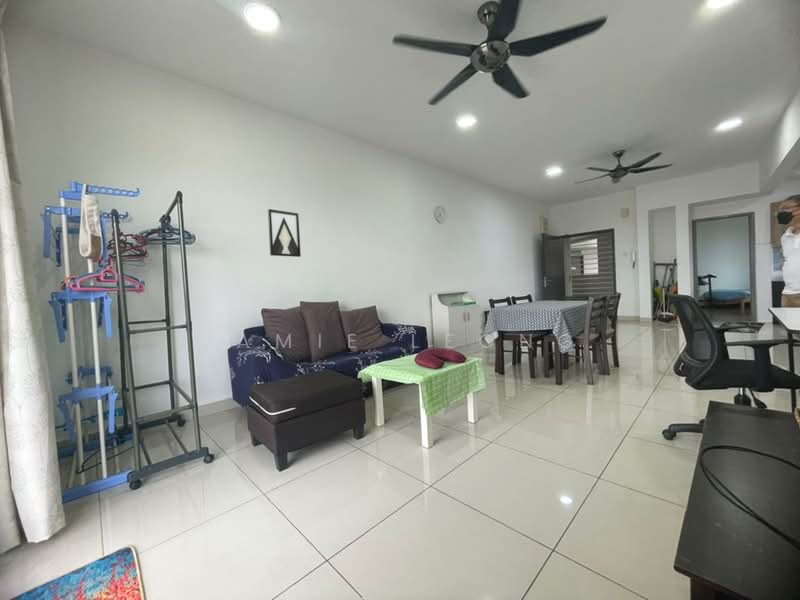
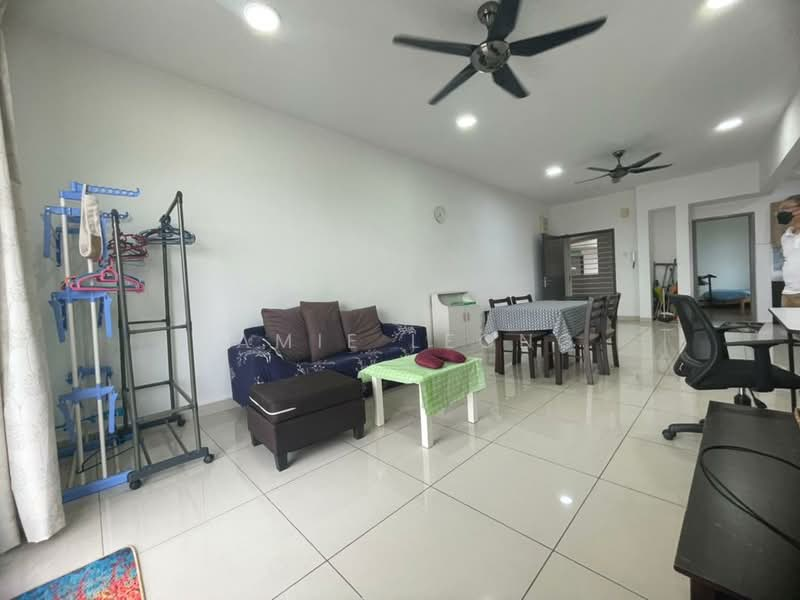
- wall art [267,208,302,258]
